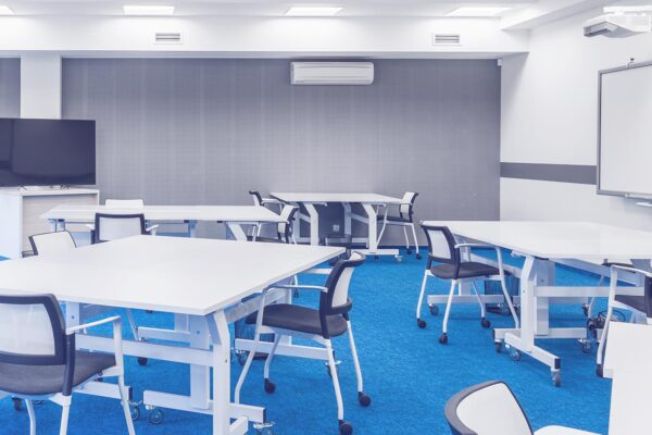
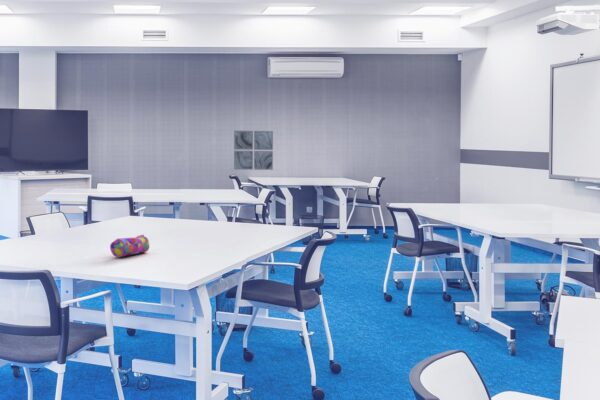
+ pencil case [109,234,150,258]
+ wall art [233,130,274,171]
